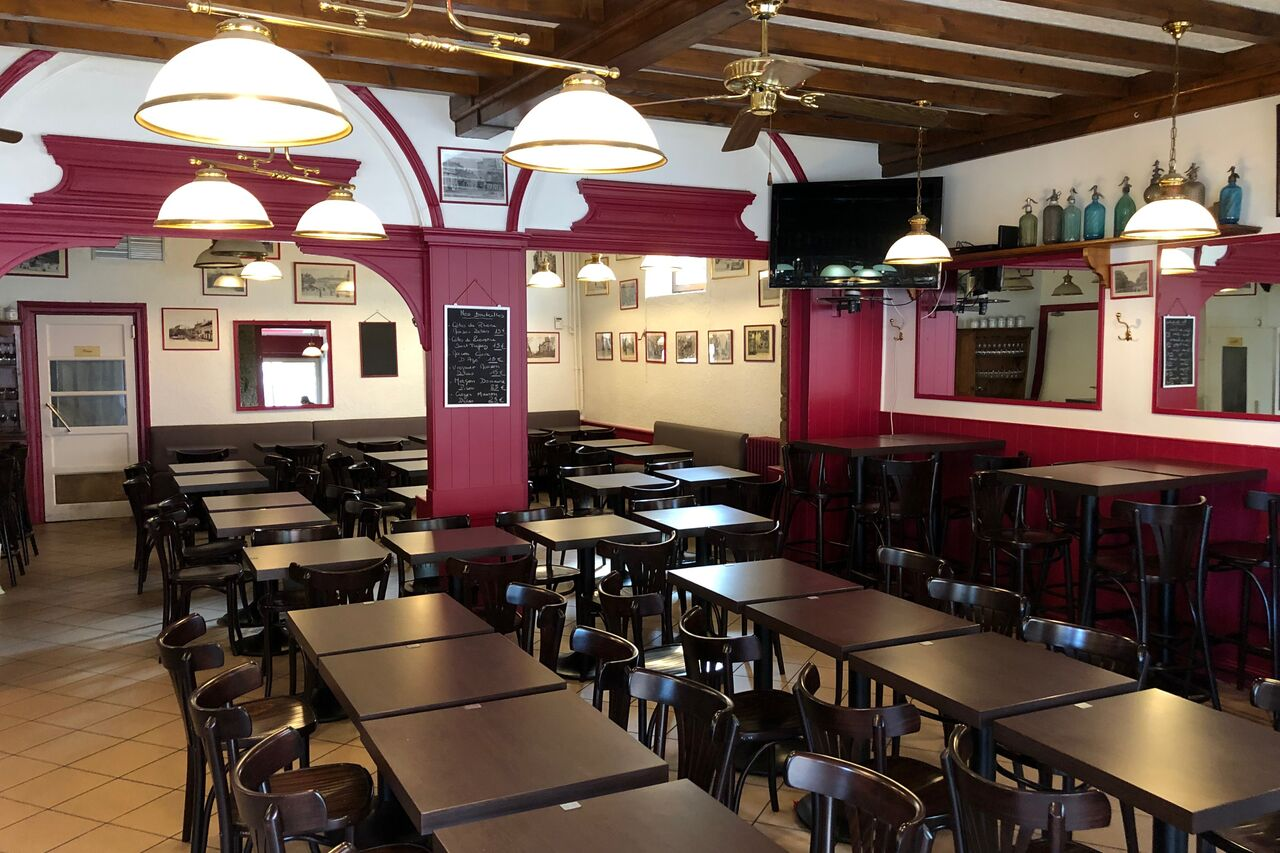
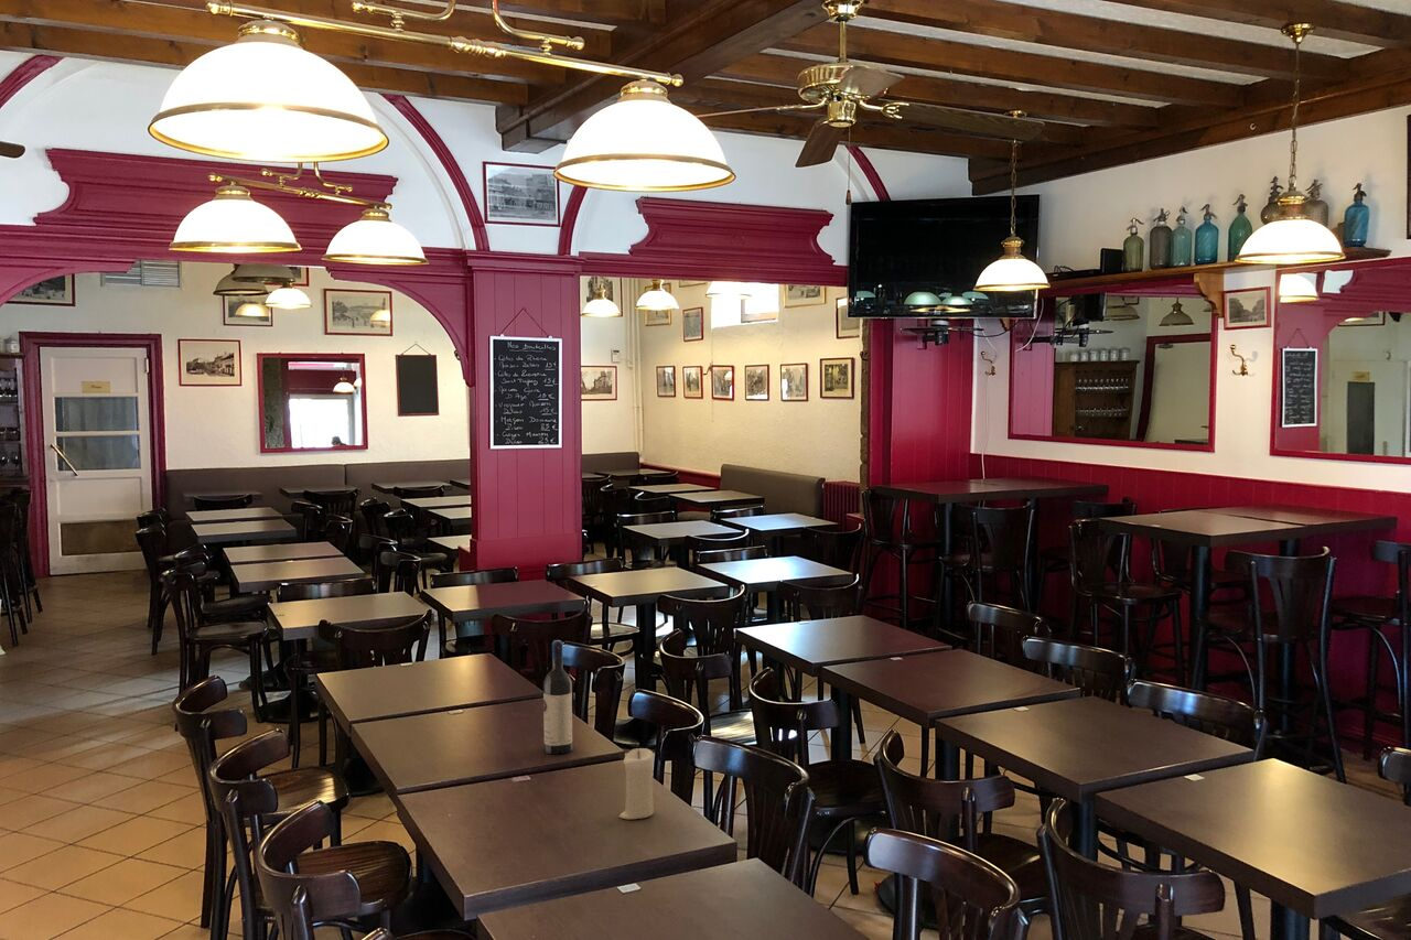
+ candle [617,747,655,820]
+ wine bottle [542,639,573,755]
